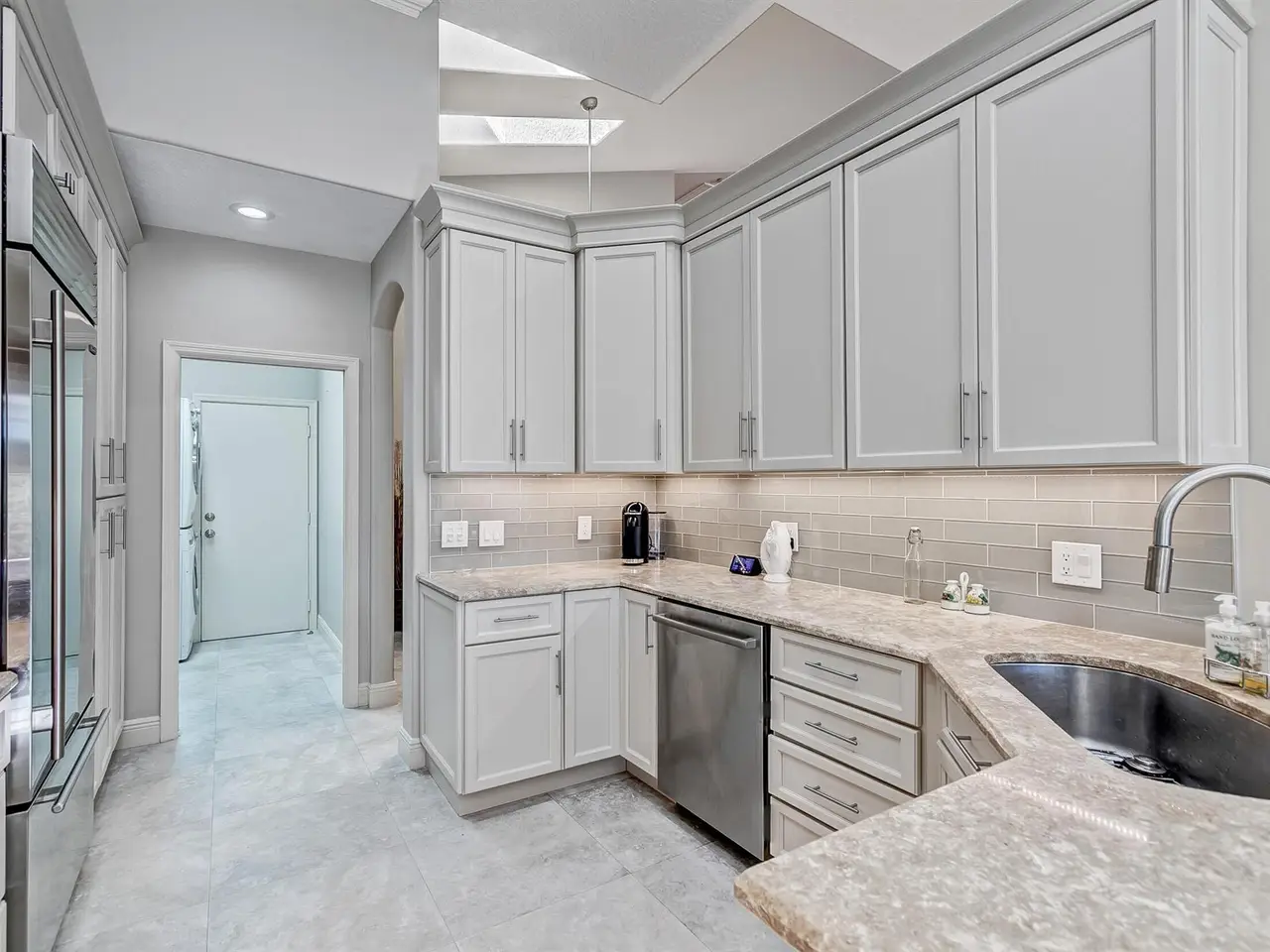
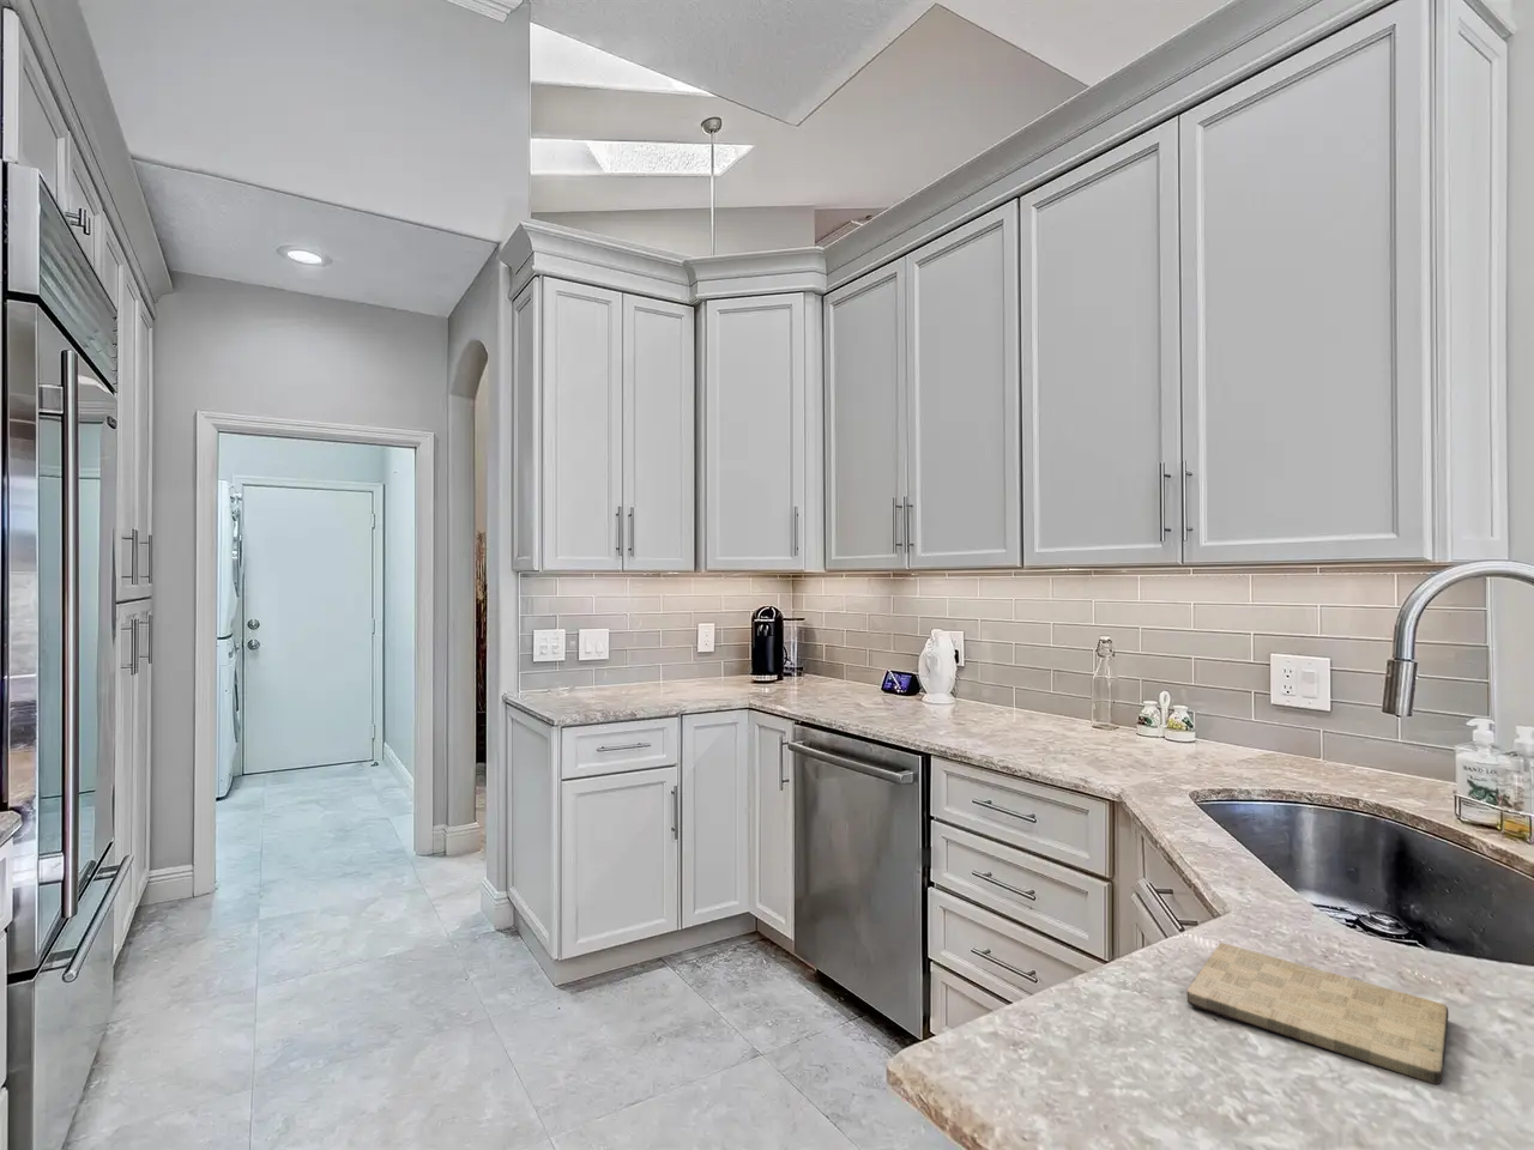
+ cutting board [1185,941,1449,1086]
